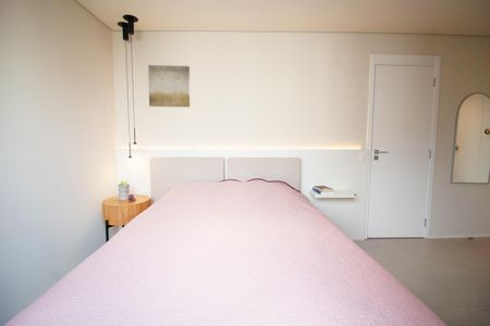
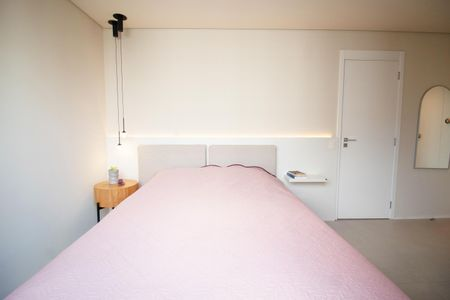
- wall art [147,64,191,109]
